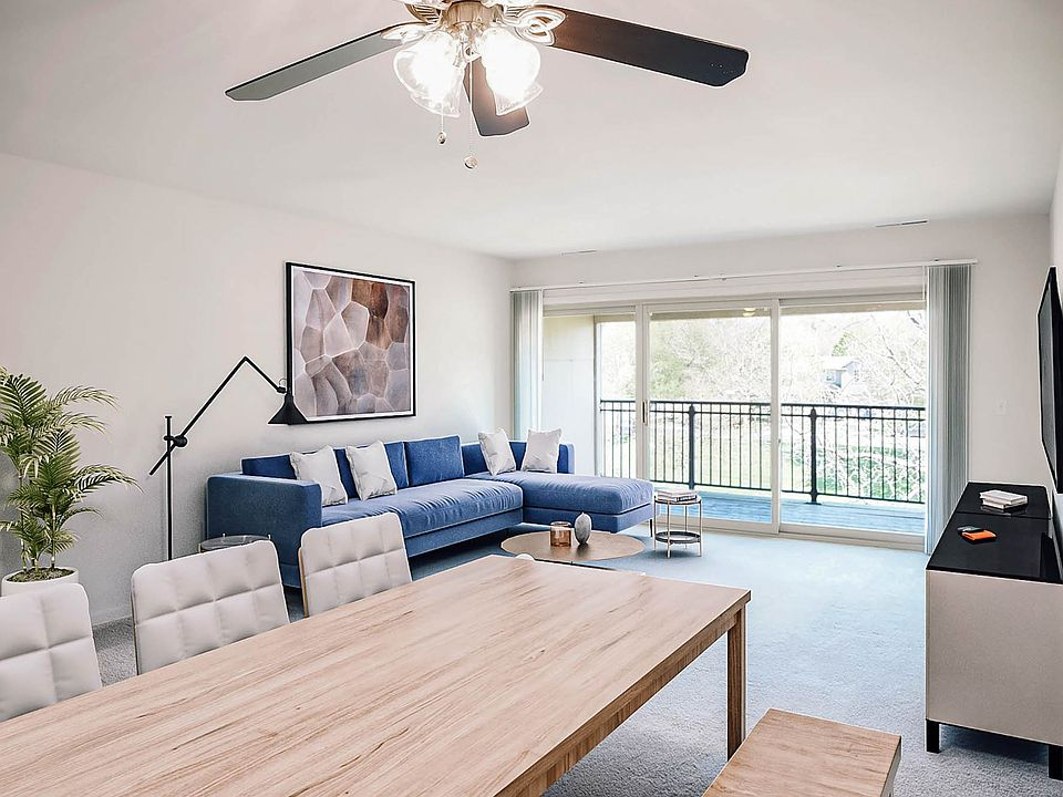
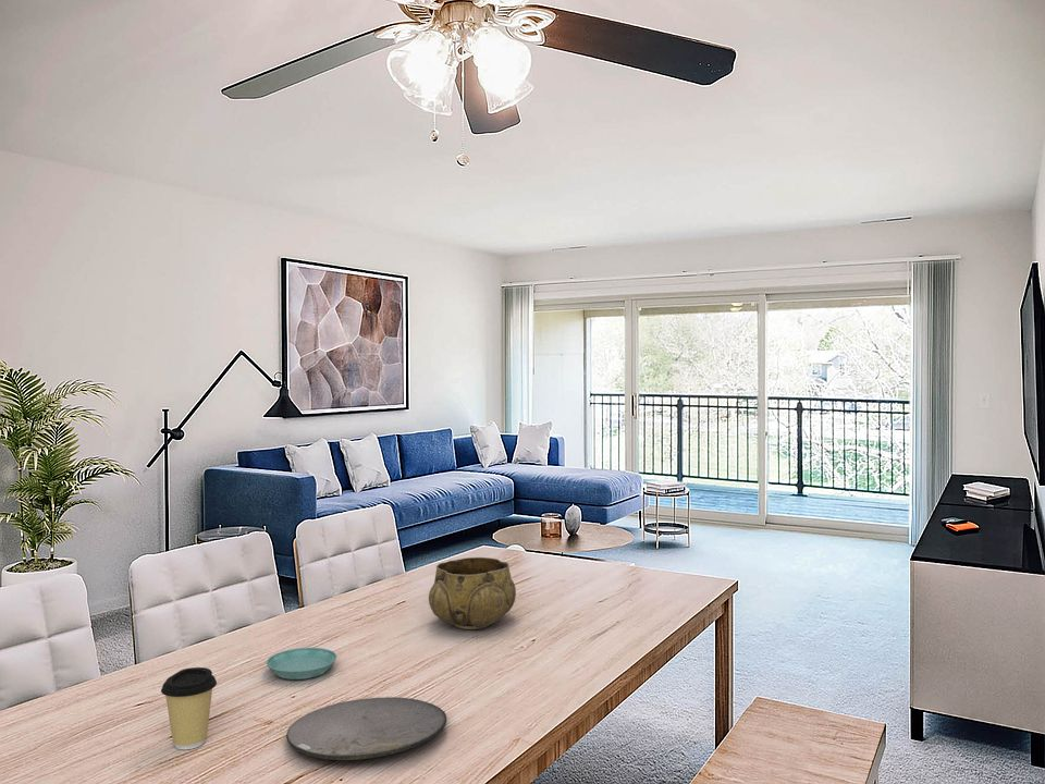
+ plate [285,696,447,761]
+ coffee cup [160,666,218,750]
+ saucer [266,647,337,681]
+ decorative bowl [428,556,517,630]
